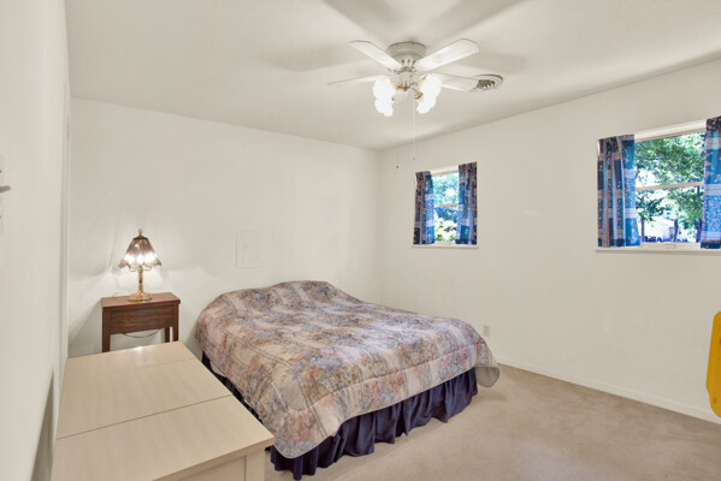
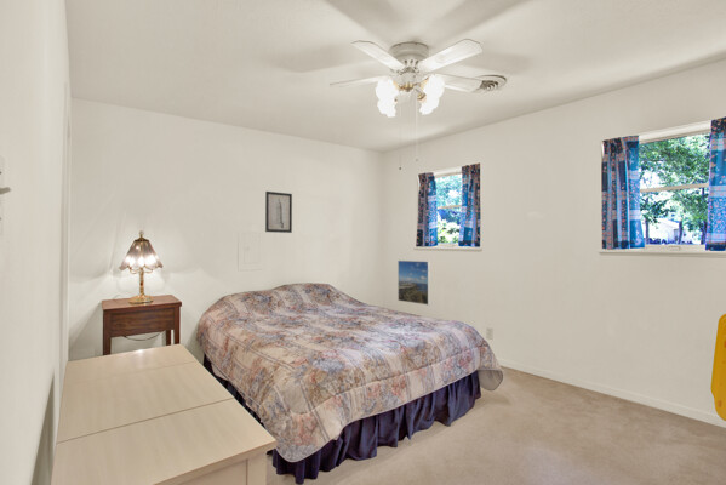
+ wall art [264,190,293,234]
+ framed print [396,259,431,307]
